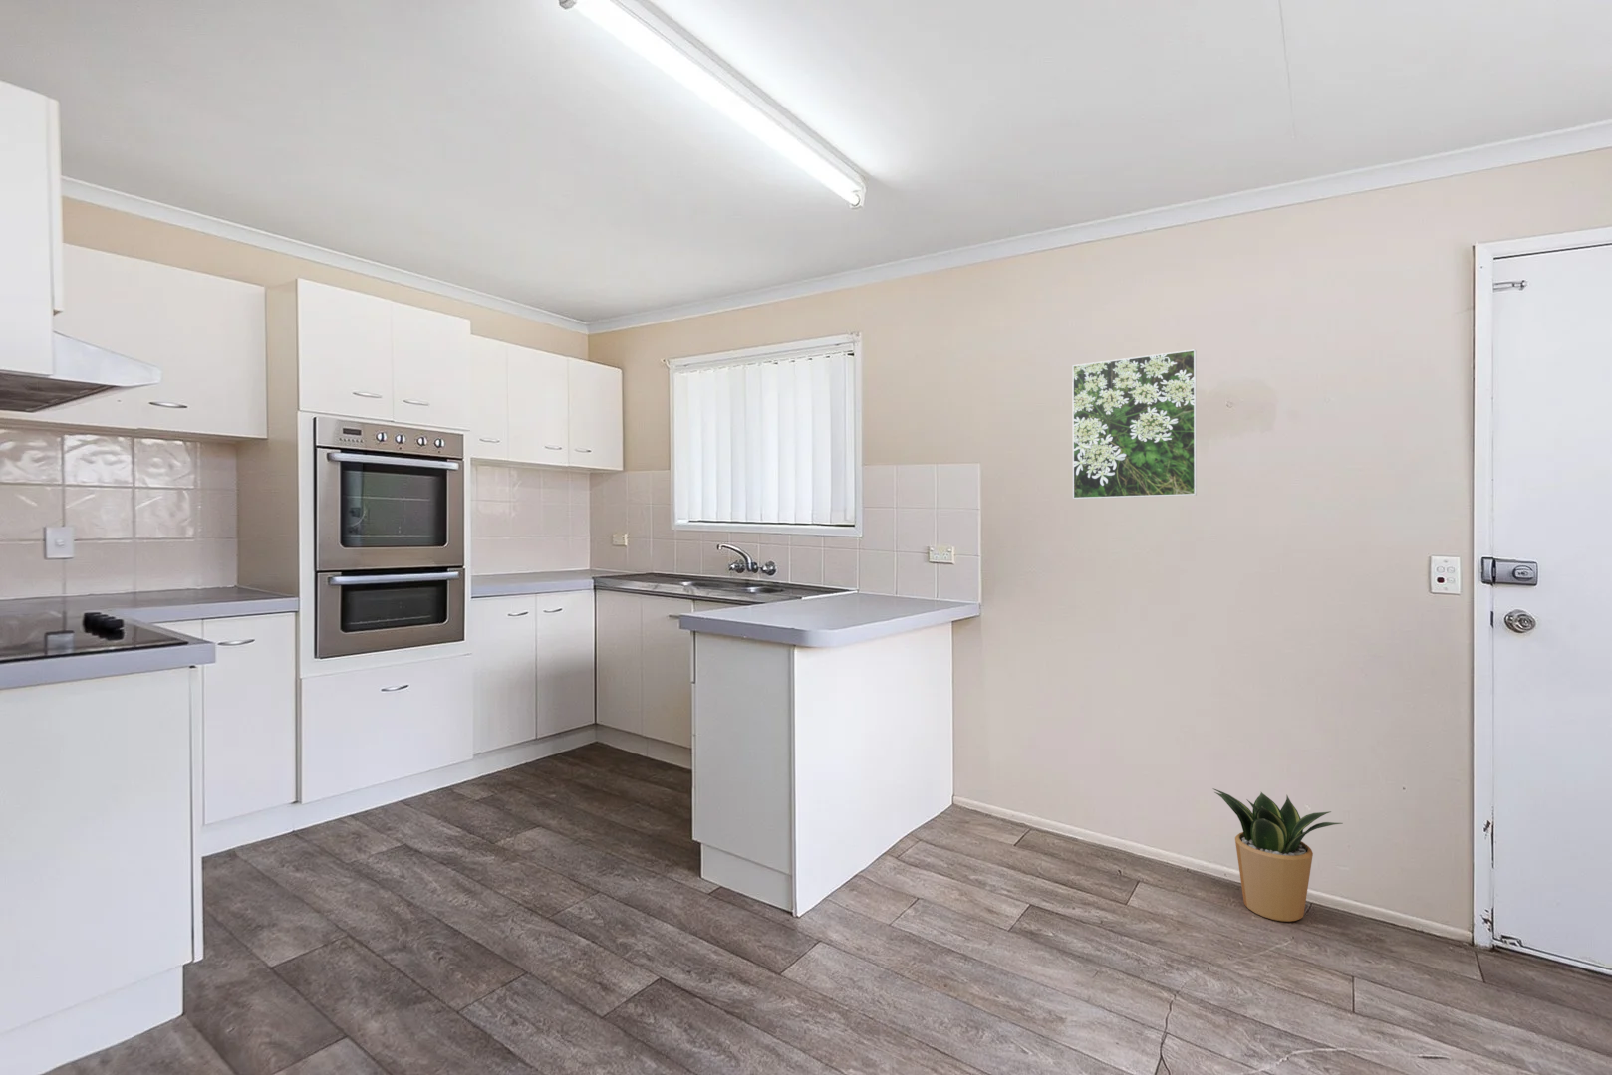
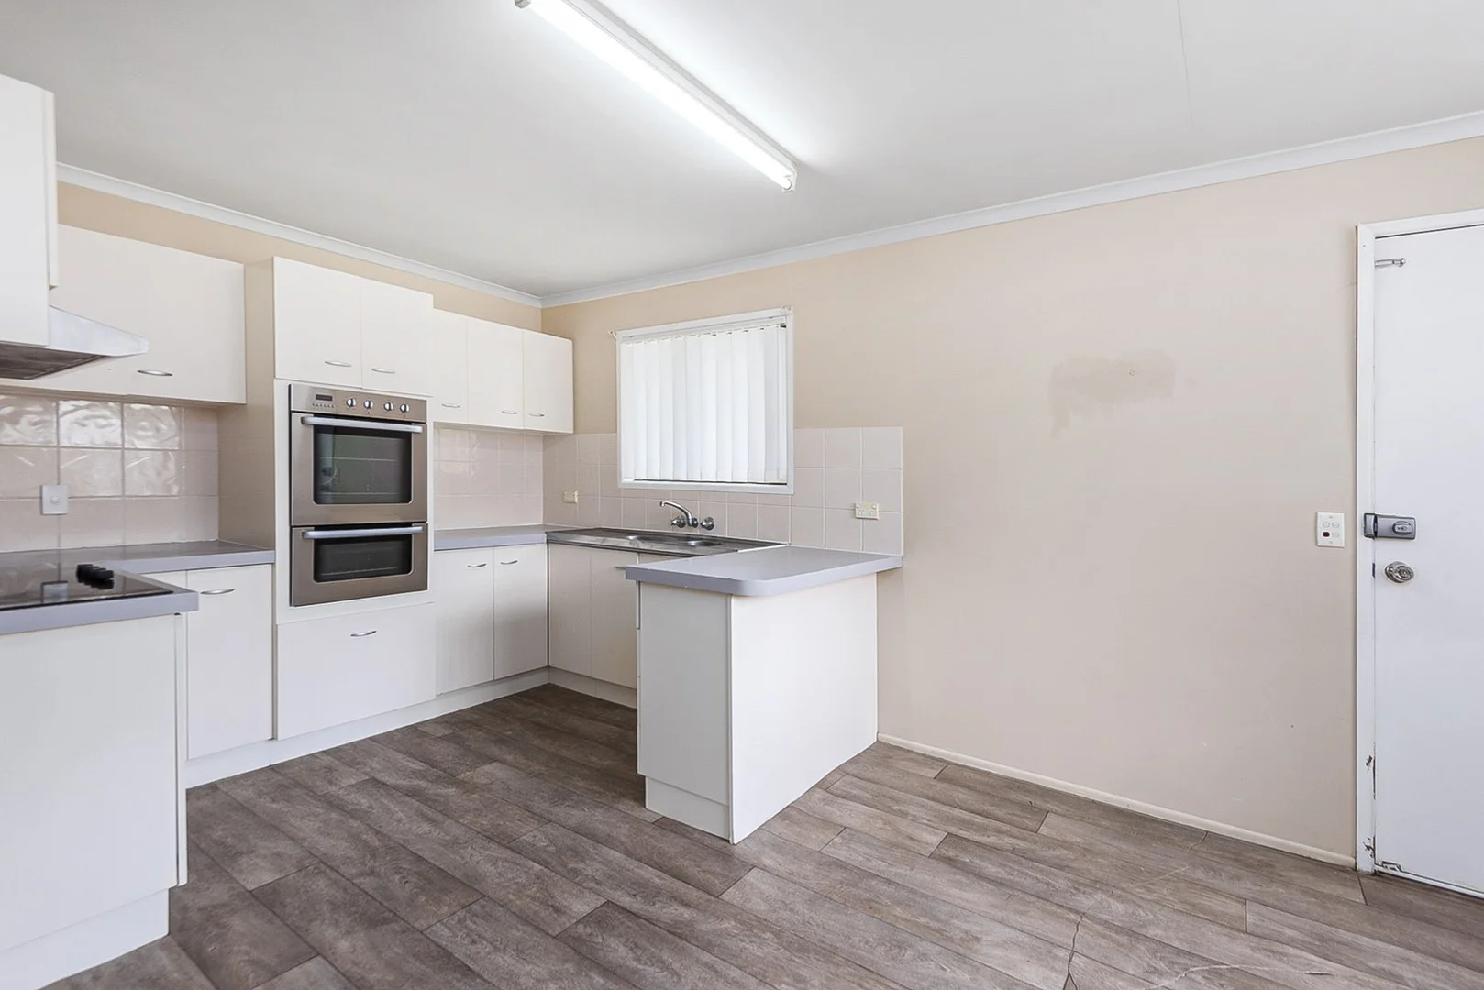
- potted plant [1211,787,1344,923]
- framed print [1071,348,1198,499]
